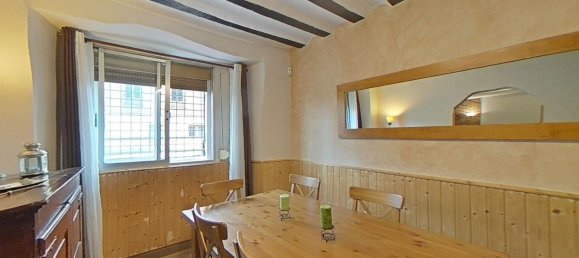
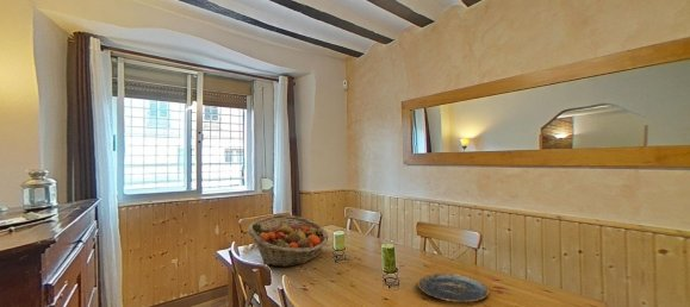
+ fruit basket [248,214,329,268]
+ plate [417,272,490,303]
